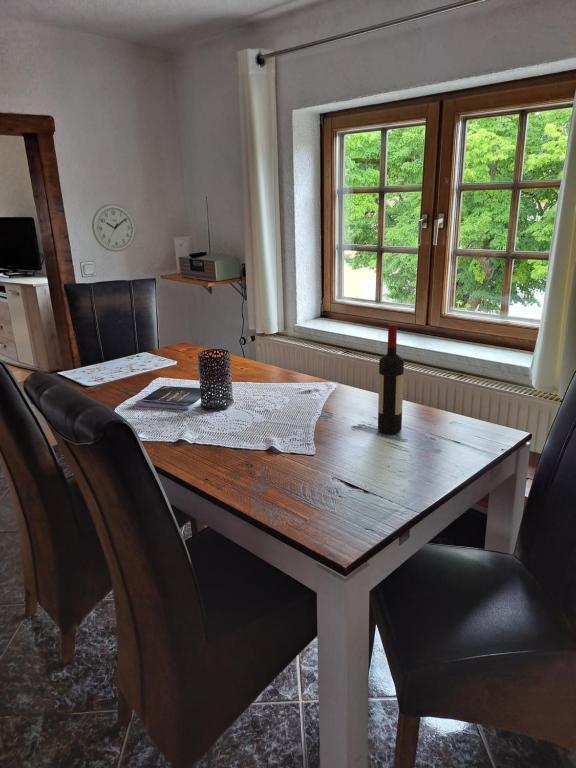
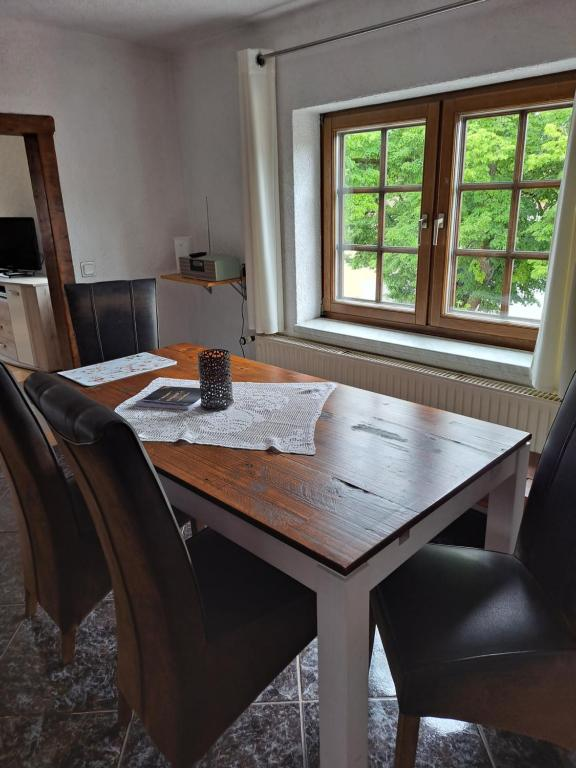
- wall clock [91,203,136,253]
- wine bottle [377,323,405,435]
